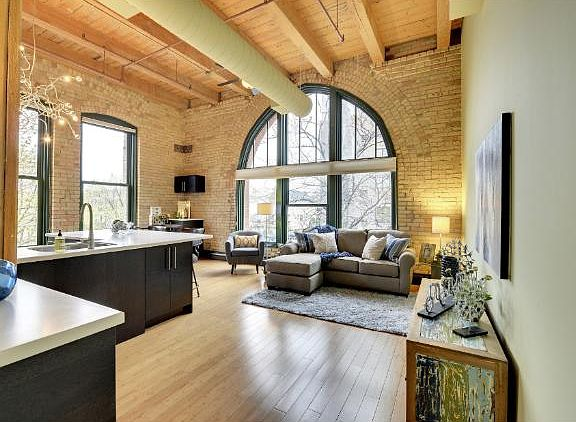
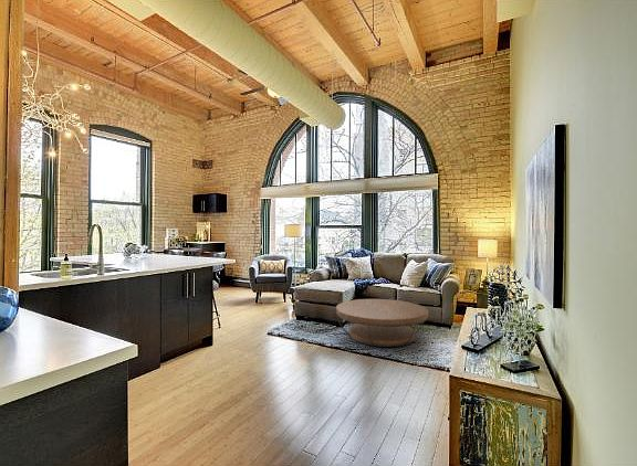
+ coffee table [335,298,429,348]
